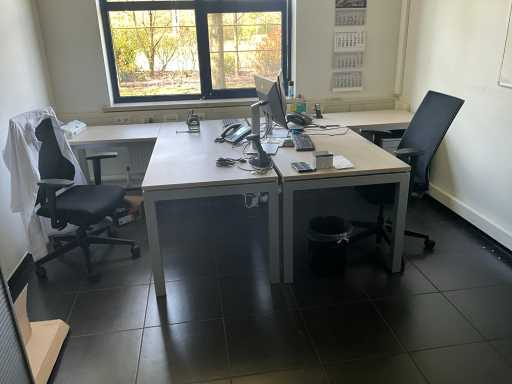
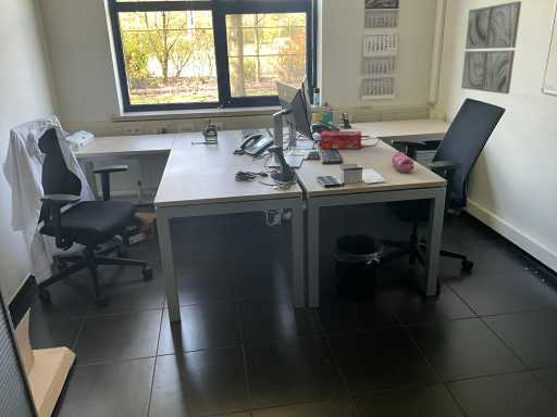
+ tissue box [320,130,362,150]
+ pencil case [391,151,414,174]
+ wall art [460,0,522,94]
